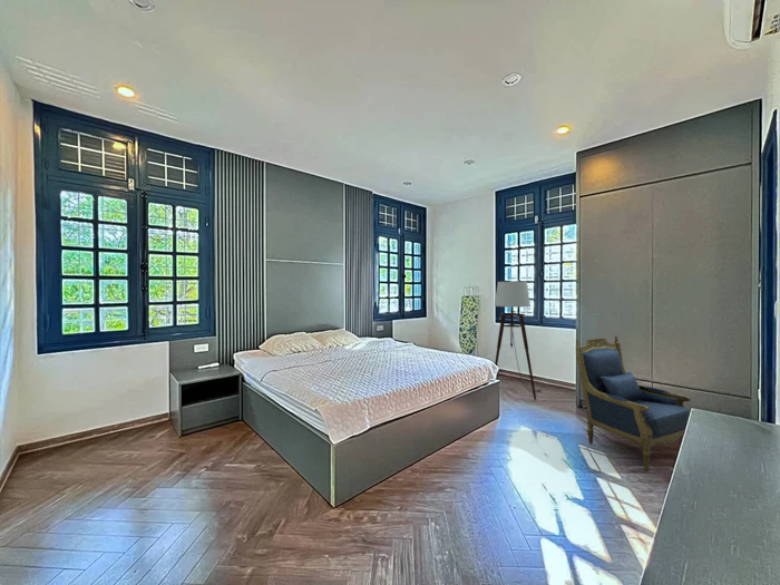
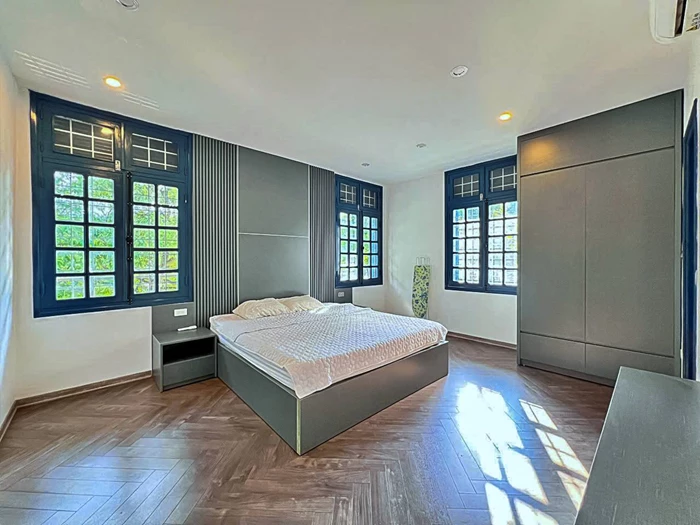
- armchair [575,334,692,472]
- floor lamp [494,281,543,401]
